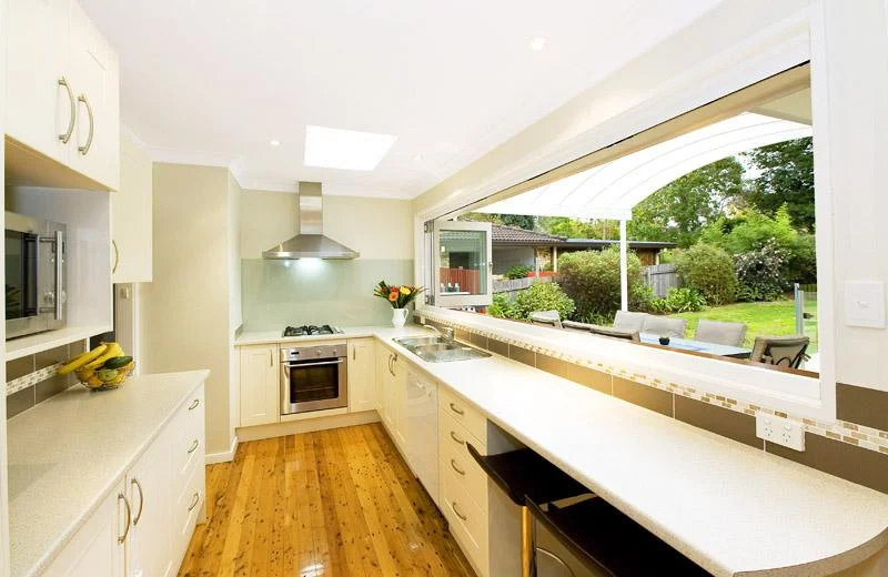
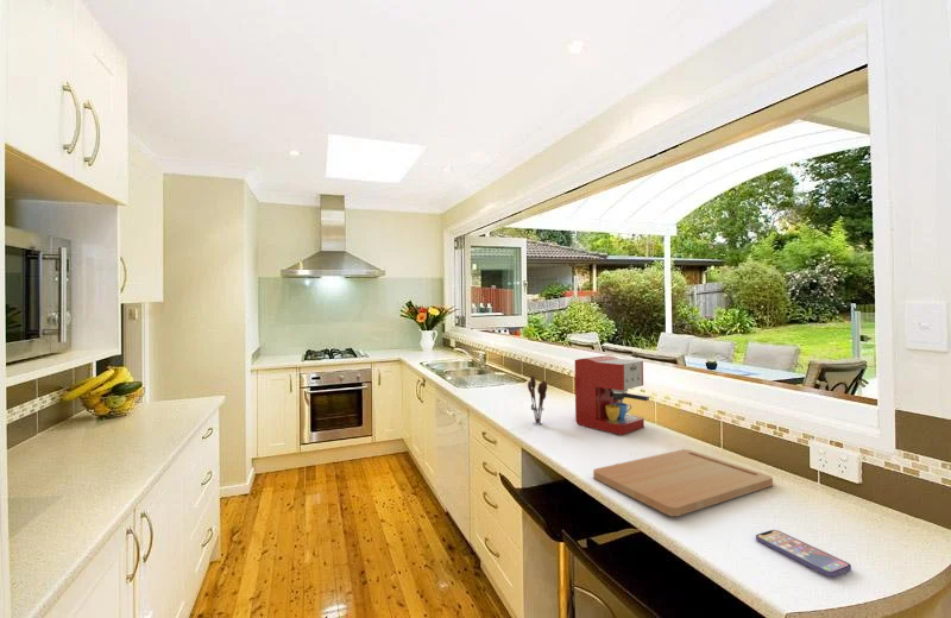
+ utensil holder [527,374,548,424]
+ coffee maker [574,354,650,435]
+ cutting board [592,448,774,517]
+ smartphone [755,529,852,578]
